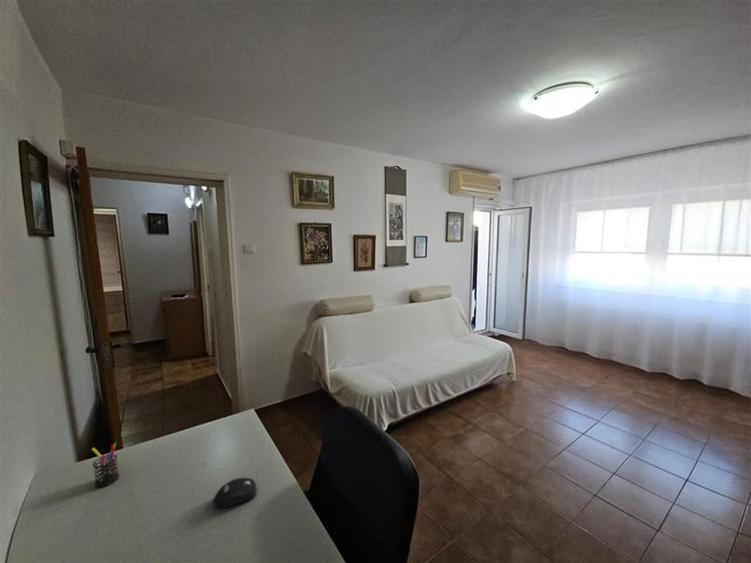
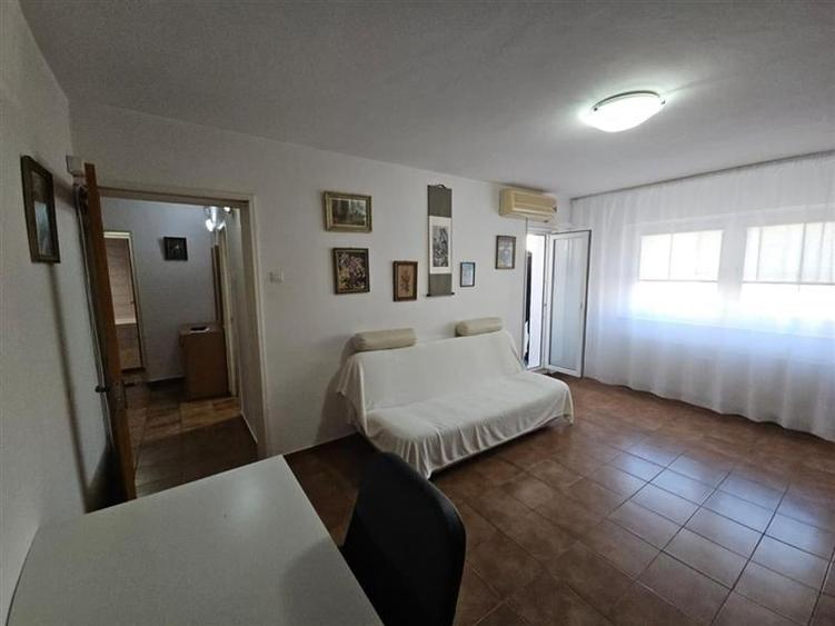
- pen holder [90,442,120,488]
- computer mouse [212,477,257,508]
